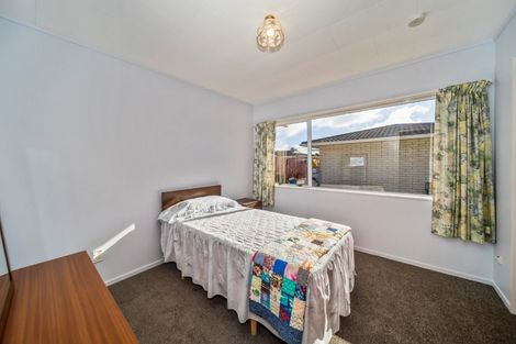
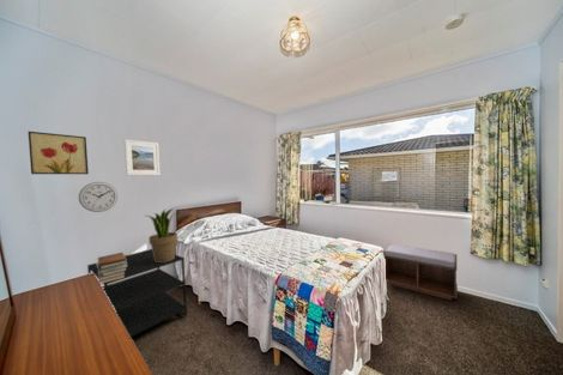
+ potted plant [145,207,181,262]
+ side table [86,248,188,338]
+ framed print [123,138,162,176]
+ wall clock [78,181,119,213]
+ wall art [28,131,90,175]
+ book stack [95,252,127,285]
+ bench [382,243,459,302]
